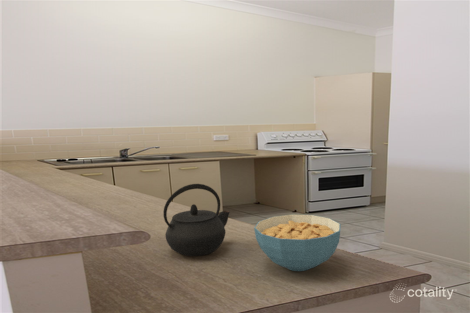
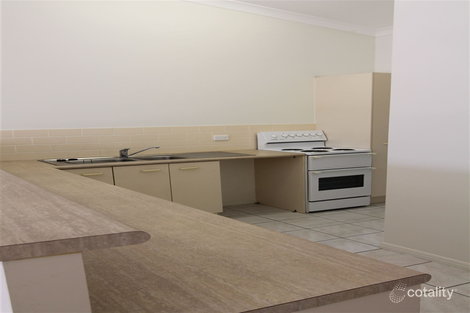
- cereal bowl [253,213,342,272]
- kettle [162,183,231,257]
